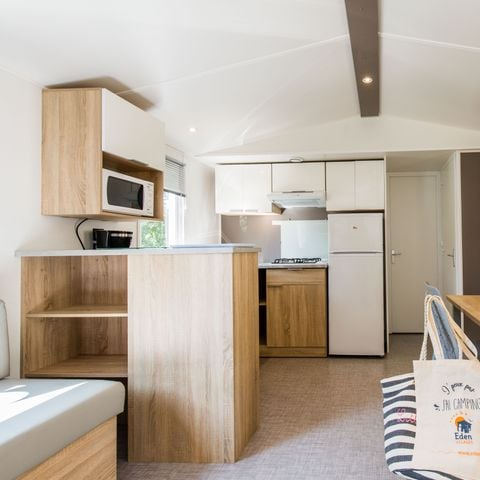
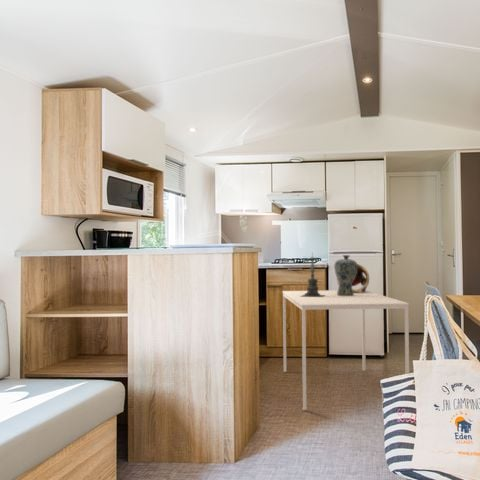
+ dining table [282,289,410,411]
+ decorative bowl [335,263,370,293]
+ candle holder [300,253,325,297]
+ vase [333,254,358,296]
